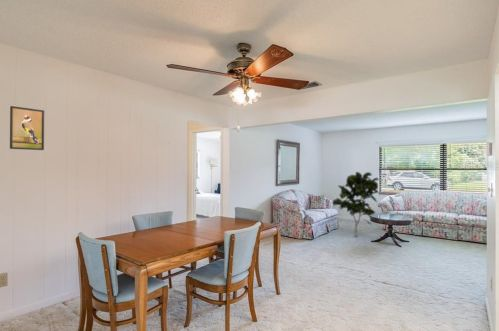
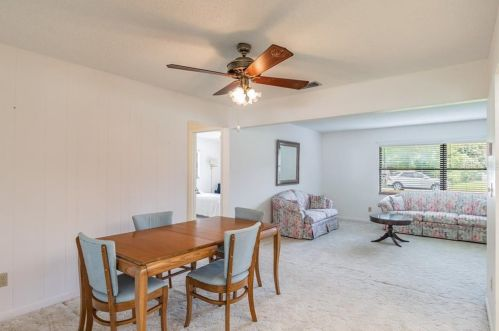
- indoor plant [331,171,380,238]
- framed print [9,105,45,151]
